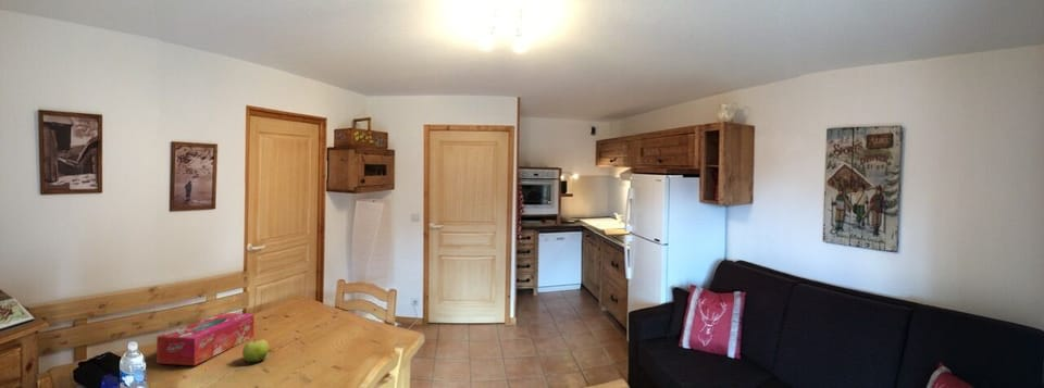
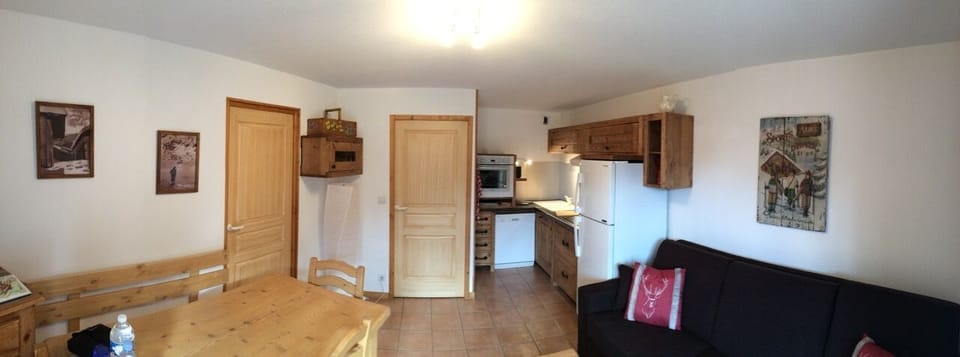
- tissue box [156,312,254,366]
- fruit [241,338,270,364]
